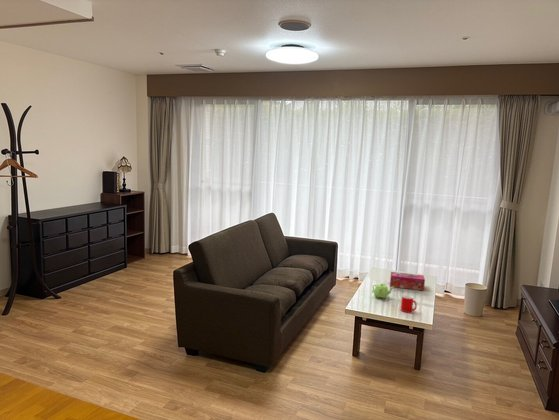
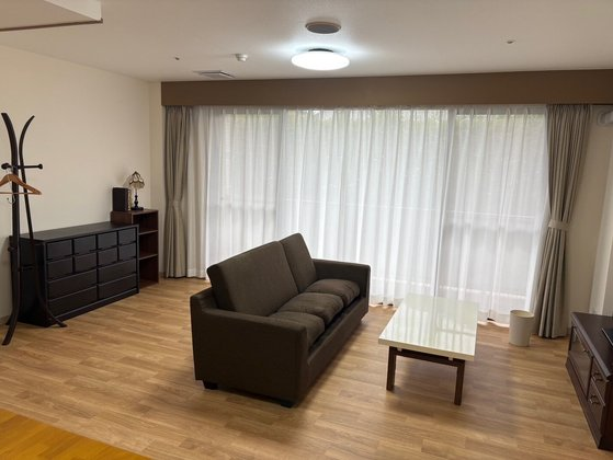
- cup [400,294,418,313]
- teapot [371,282,395,300]
- tissue box [389,271,426,292]
